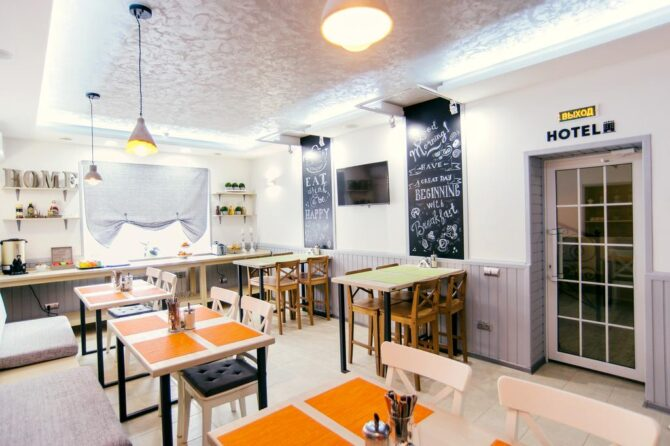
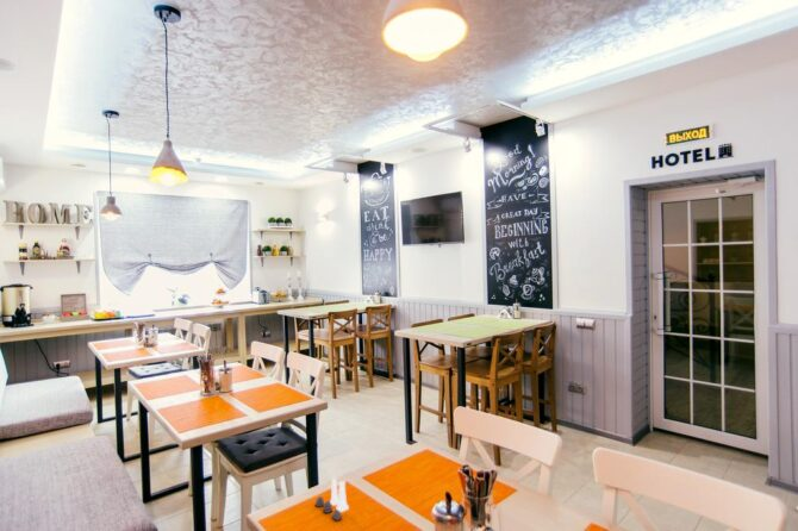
+ salt and pepper shaker set [313,476,350,521]
